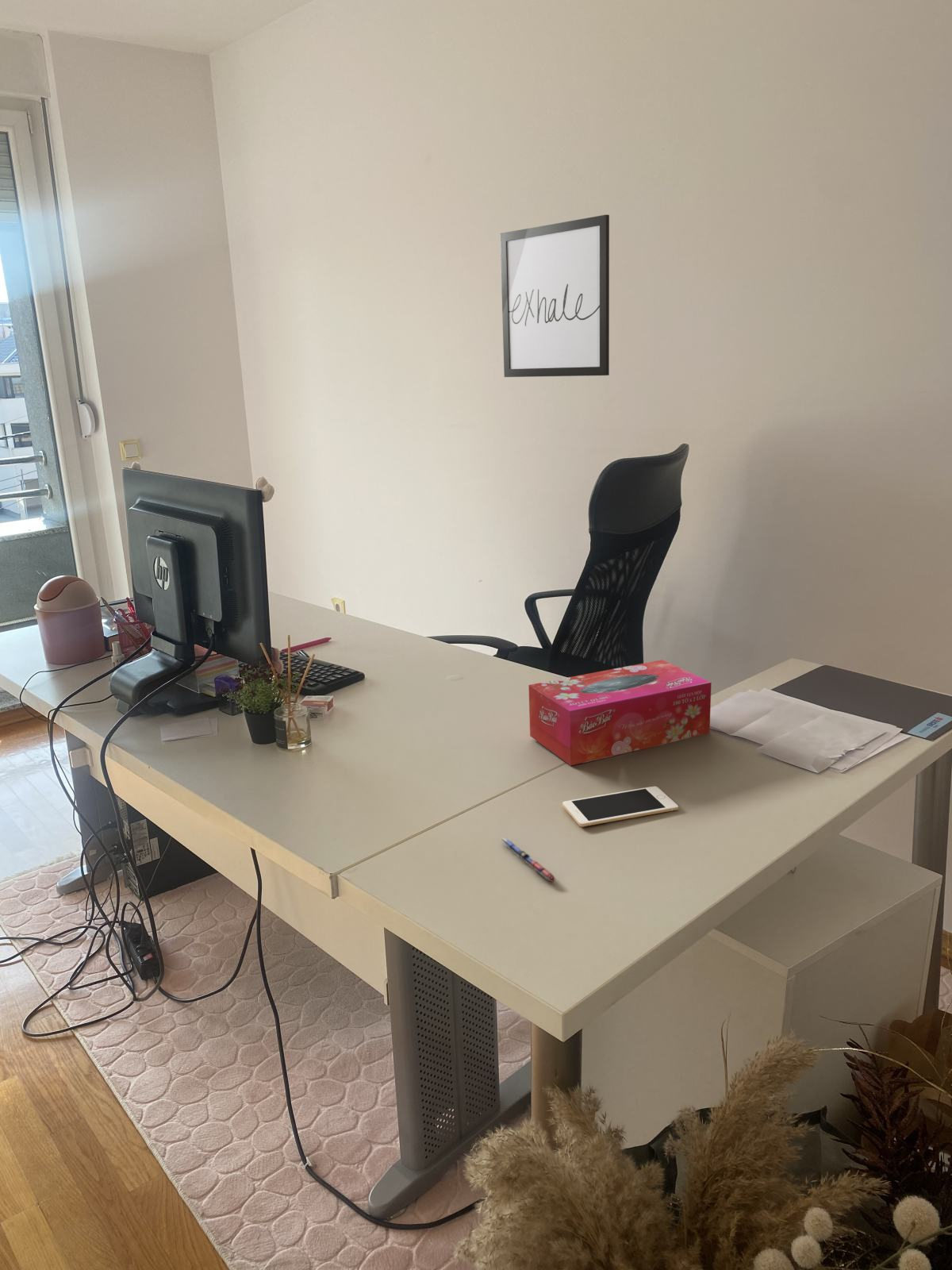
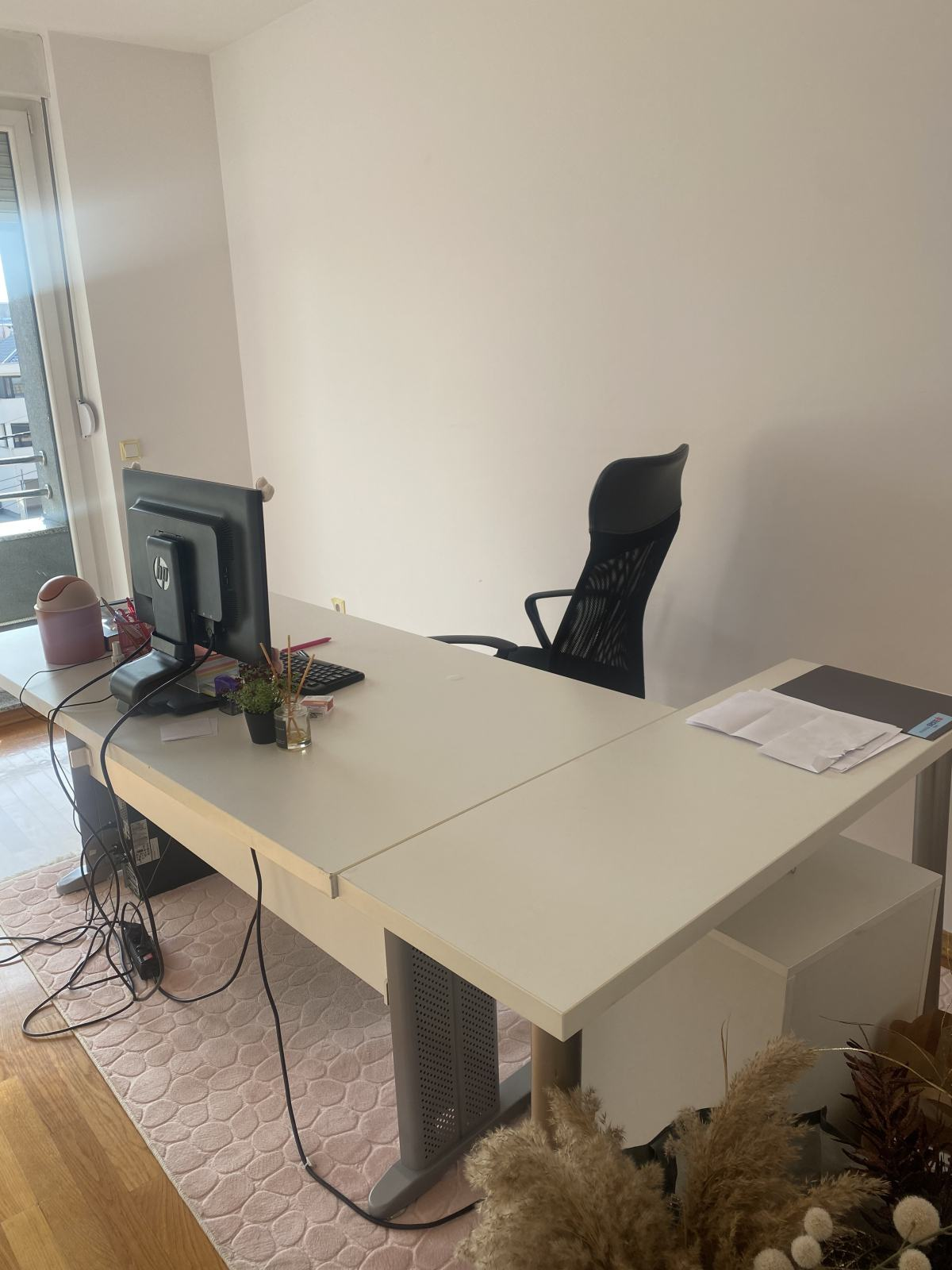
- cell phone [562,786,679,828]
- tissue box [528,659,712,767]
- pen [500,837,557,883]
- wall art [499,214,610,378]
